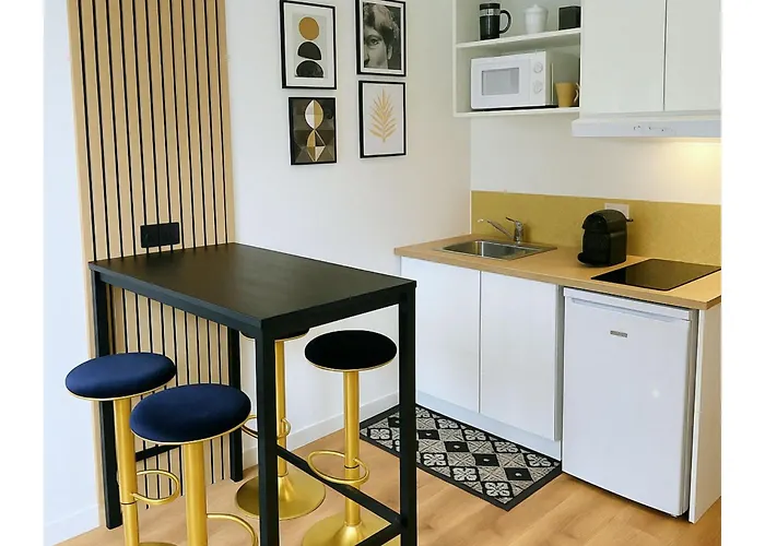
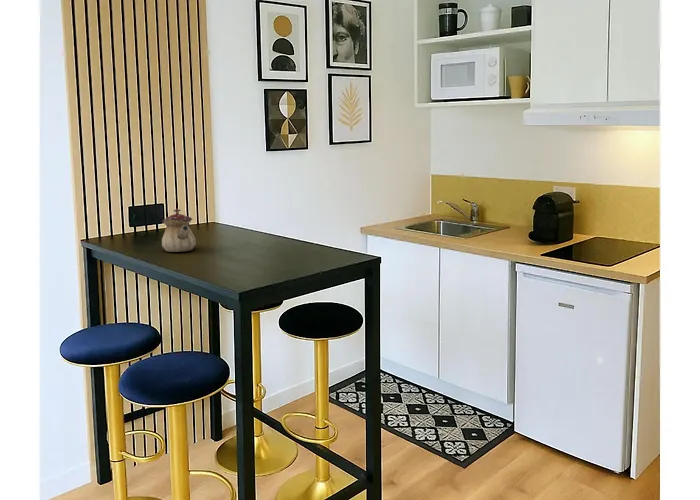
+ teapot [161,208,197,253]
